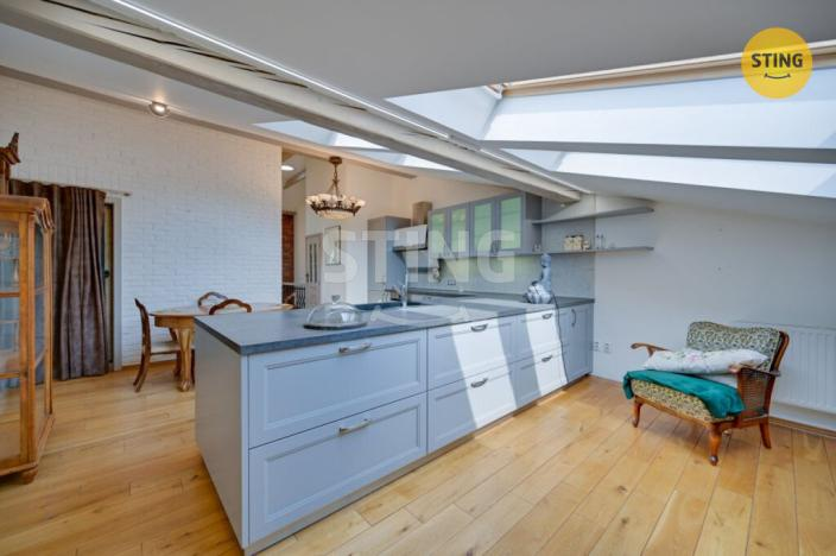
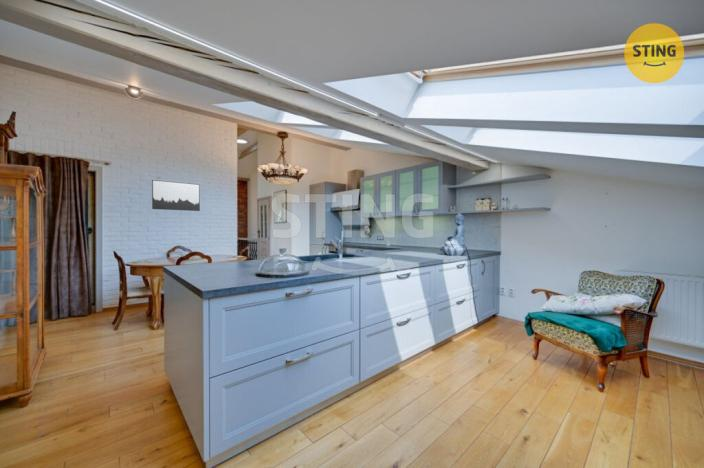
+ wall art [151,179,201,212]
